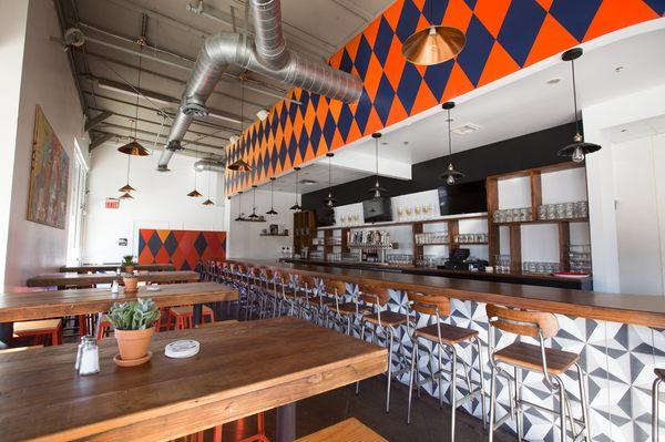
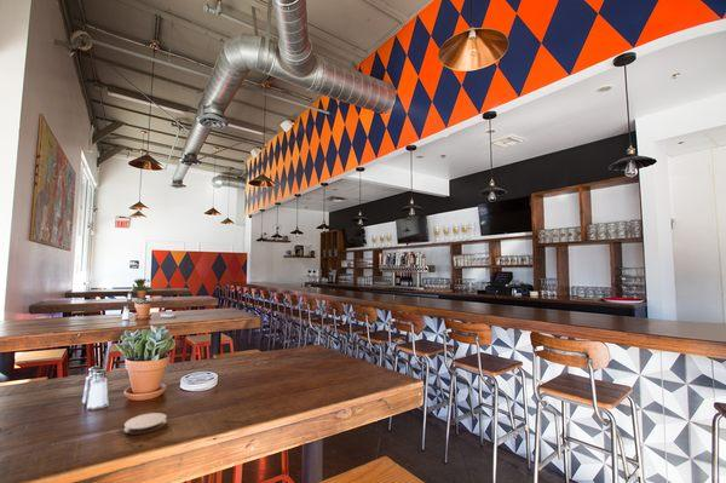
+ coaster [123,412,168,436]
